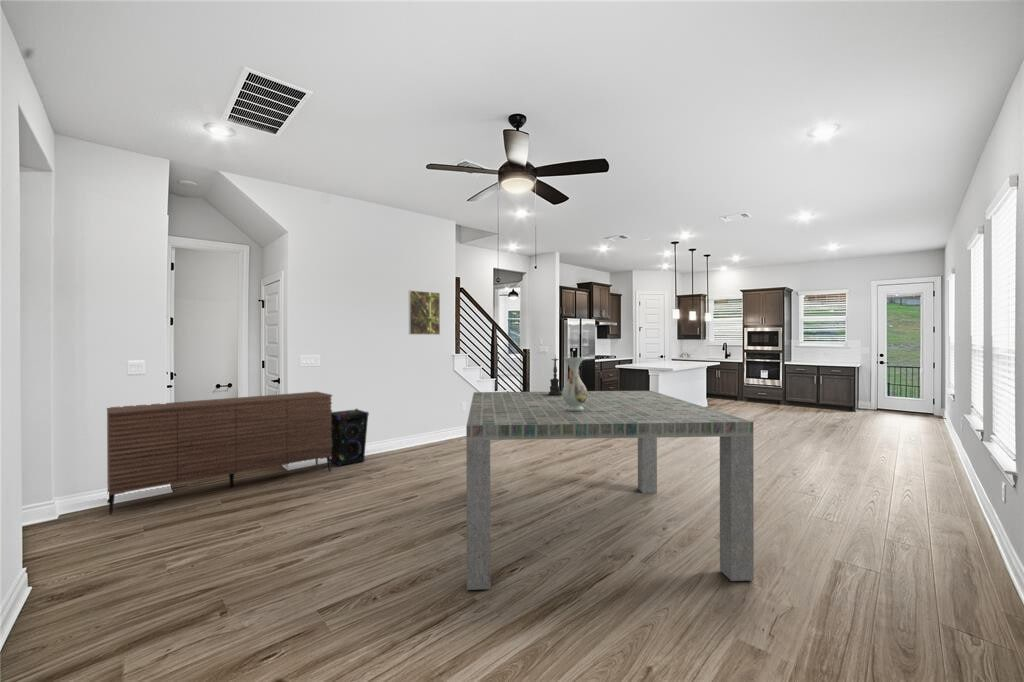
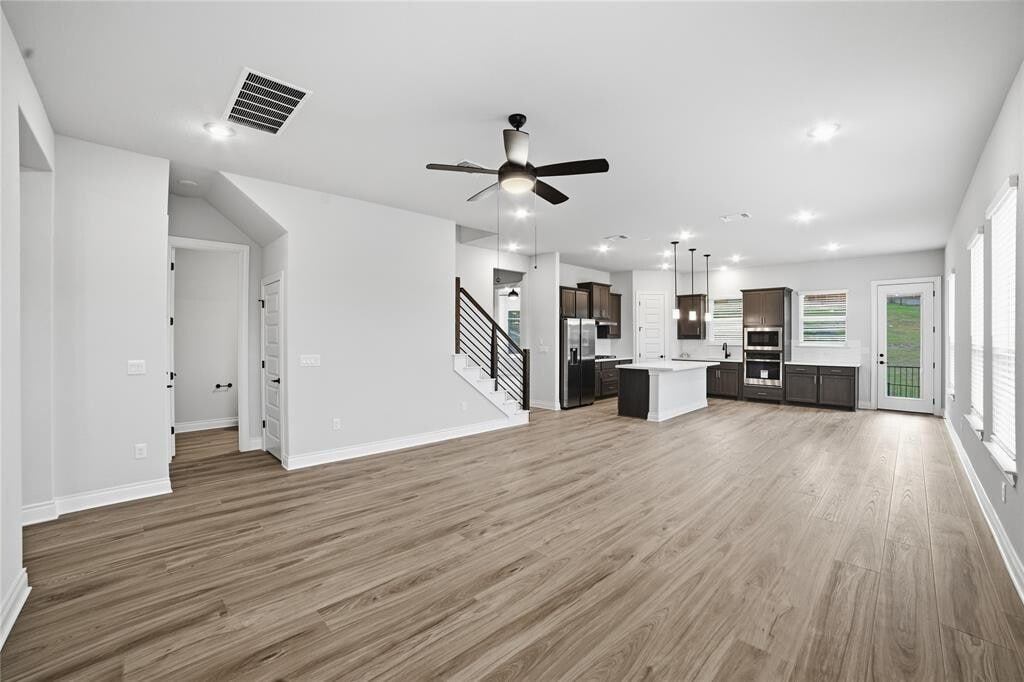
- vase [562,356,588,411]
- candle holder [542,355,562,396]
- speaker [330,408,370,467]
- dining table [465,390,755,591]
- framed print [408,289,441,336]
- sideboard [106,391,333,516]
